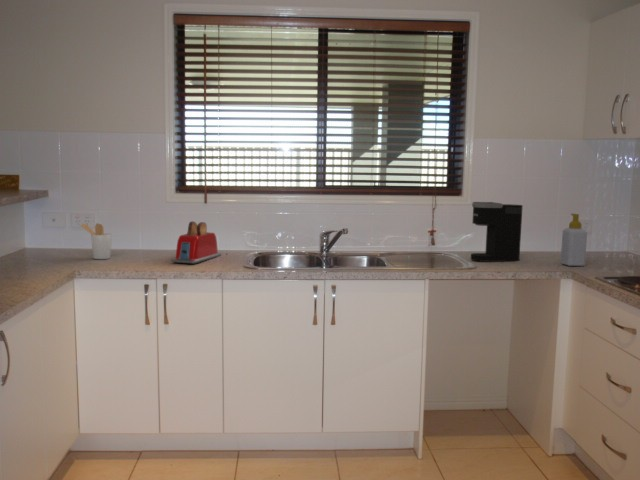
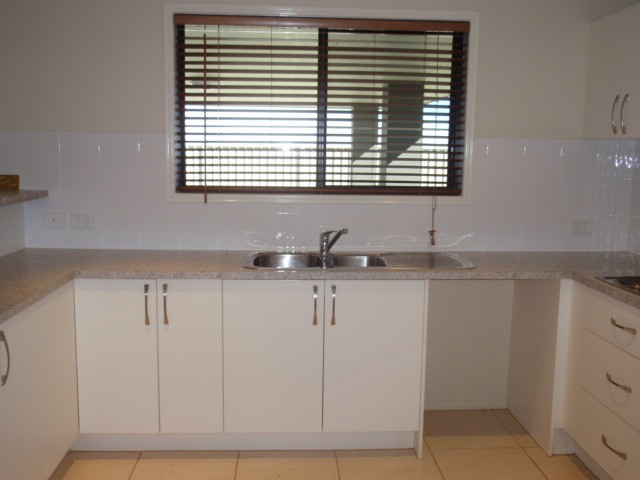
- soap bottle [560,213,588,267]
- utensil holder [79,222,113,260]
- coffee maker [470,201,524,262]
- toaster [171,220,222,265]
